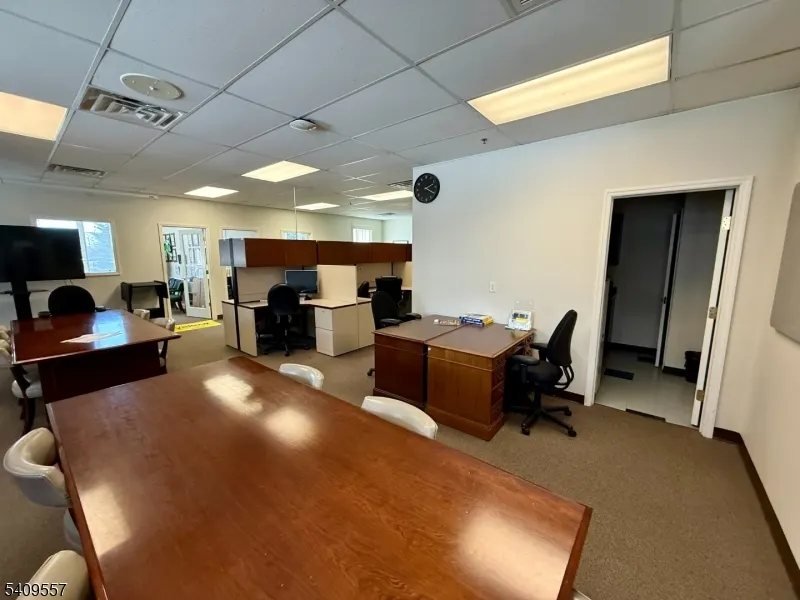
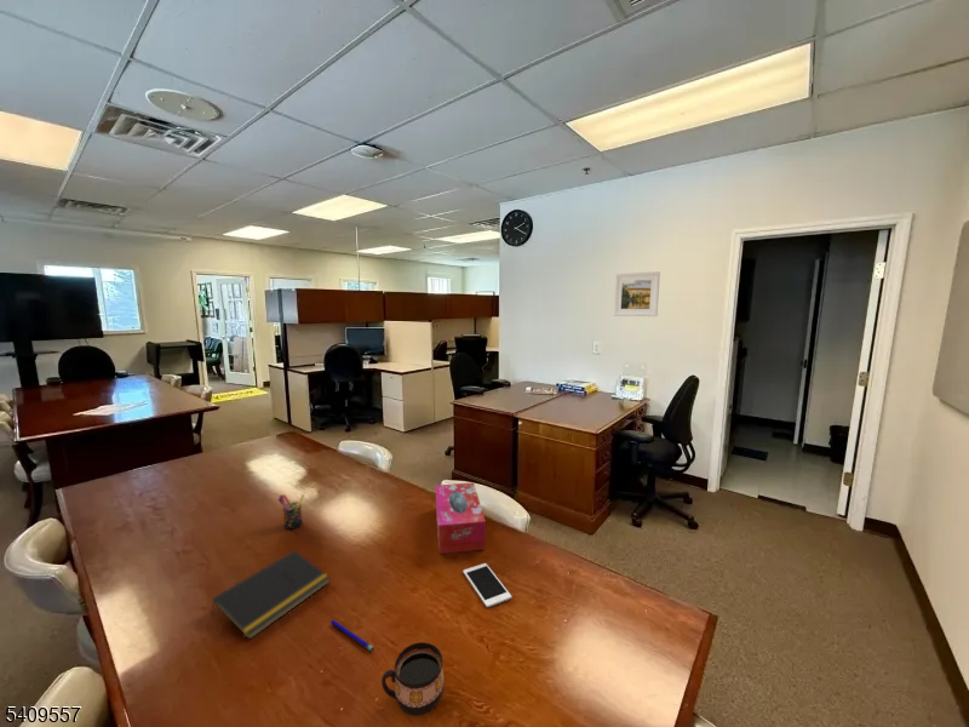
+ notepad [211,549,331,641]
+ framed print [613,270,661,317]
+ tissue box [435,481,487,555]
+ cell phone [463,562,512,608]
+ pen holder [277,493,305,531]
+ cup [380,641,445,717]
+ pen [329,619,375,652]
